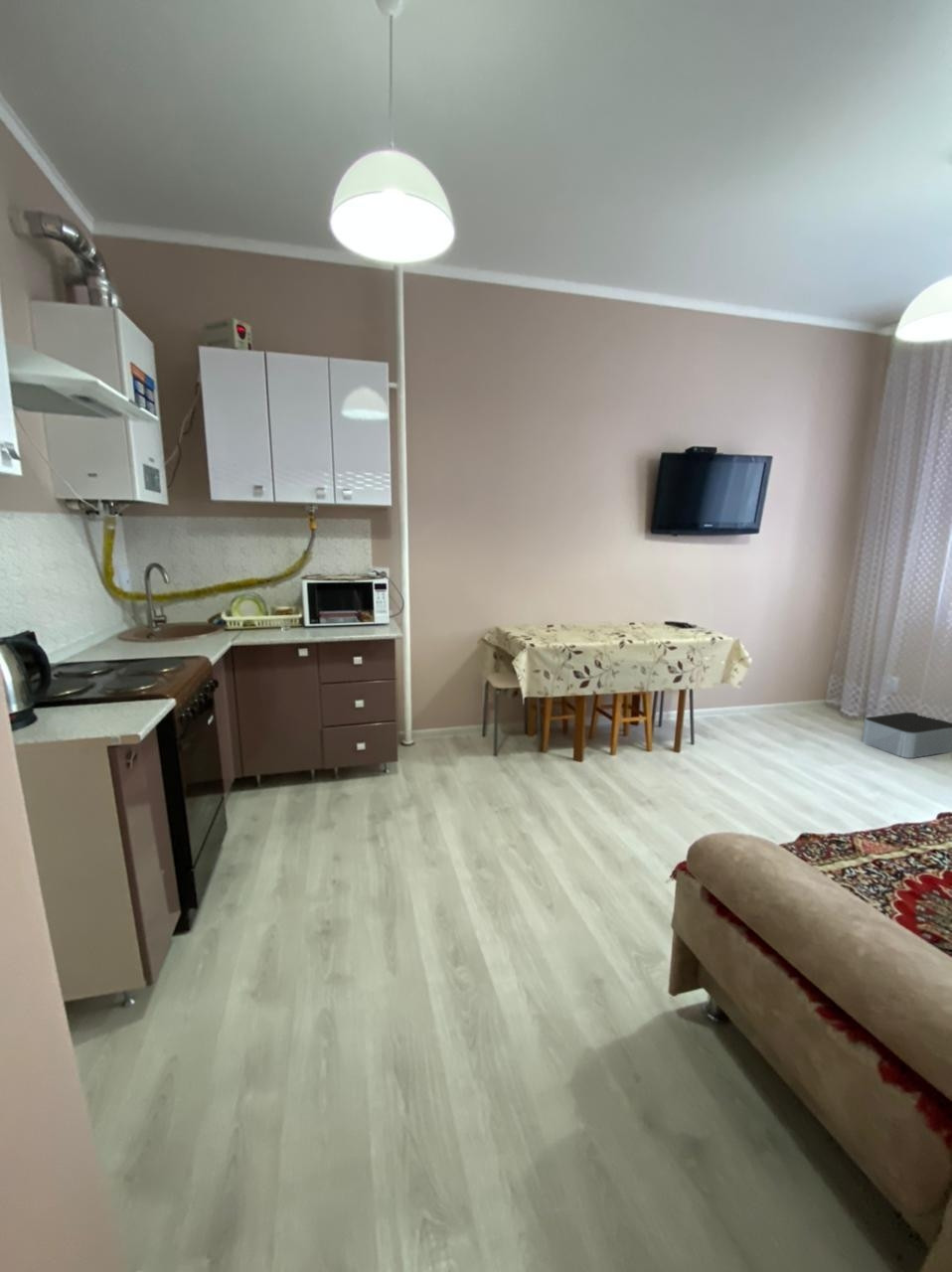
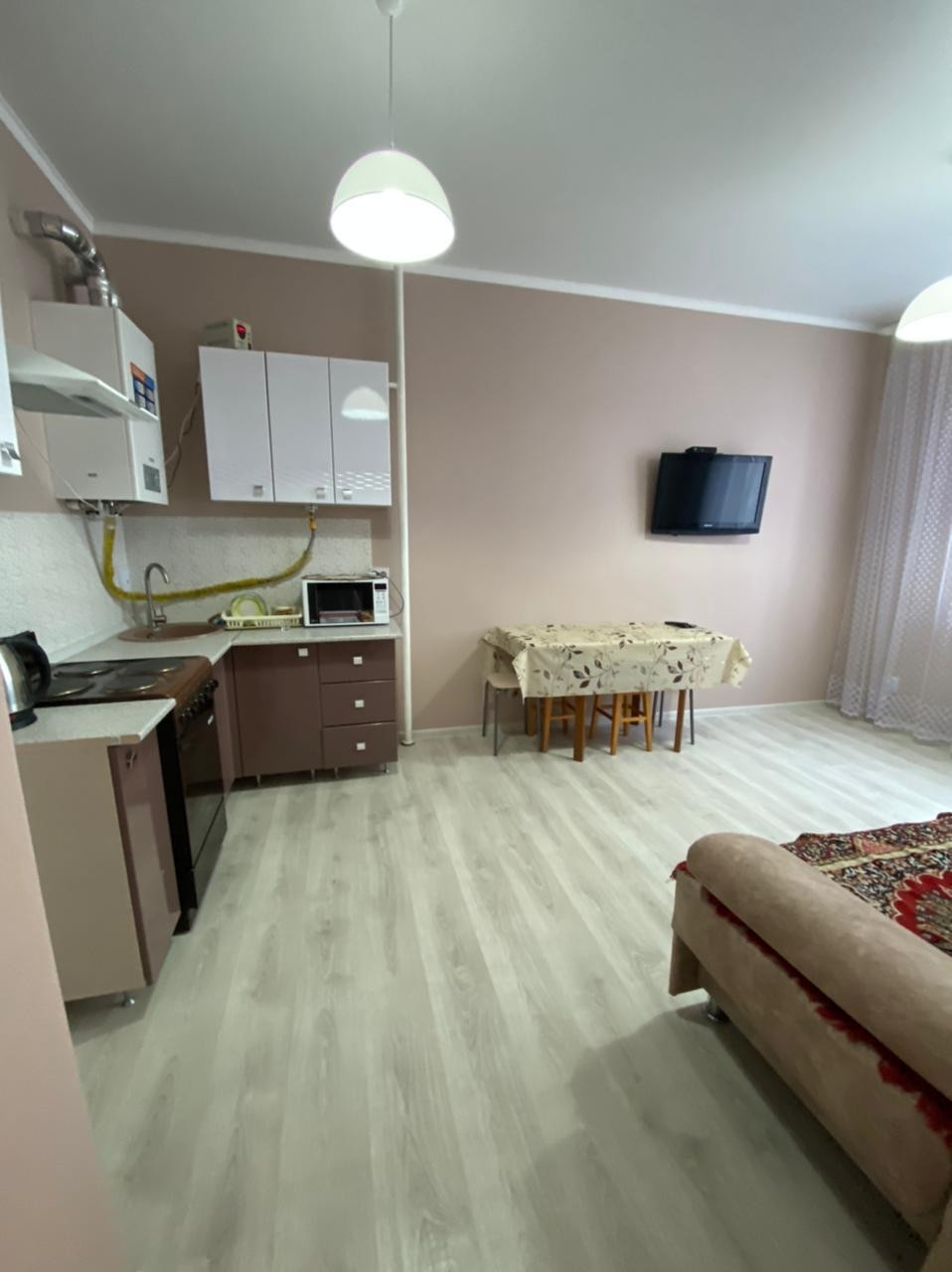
- storage bin [861,712,952,759]
